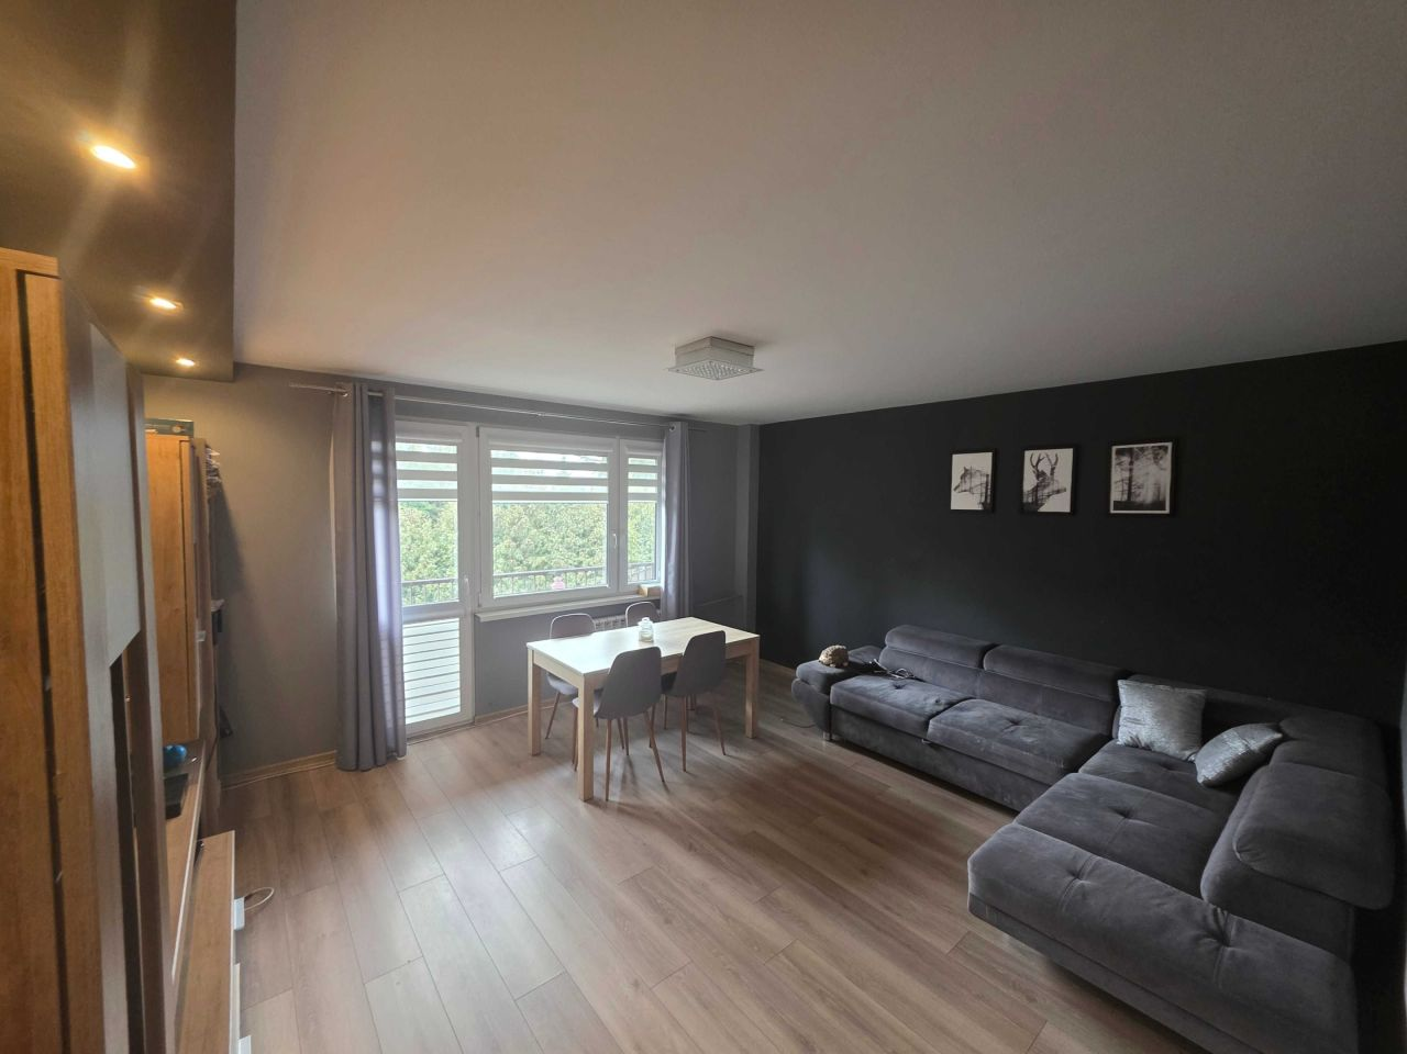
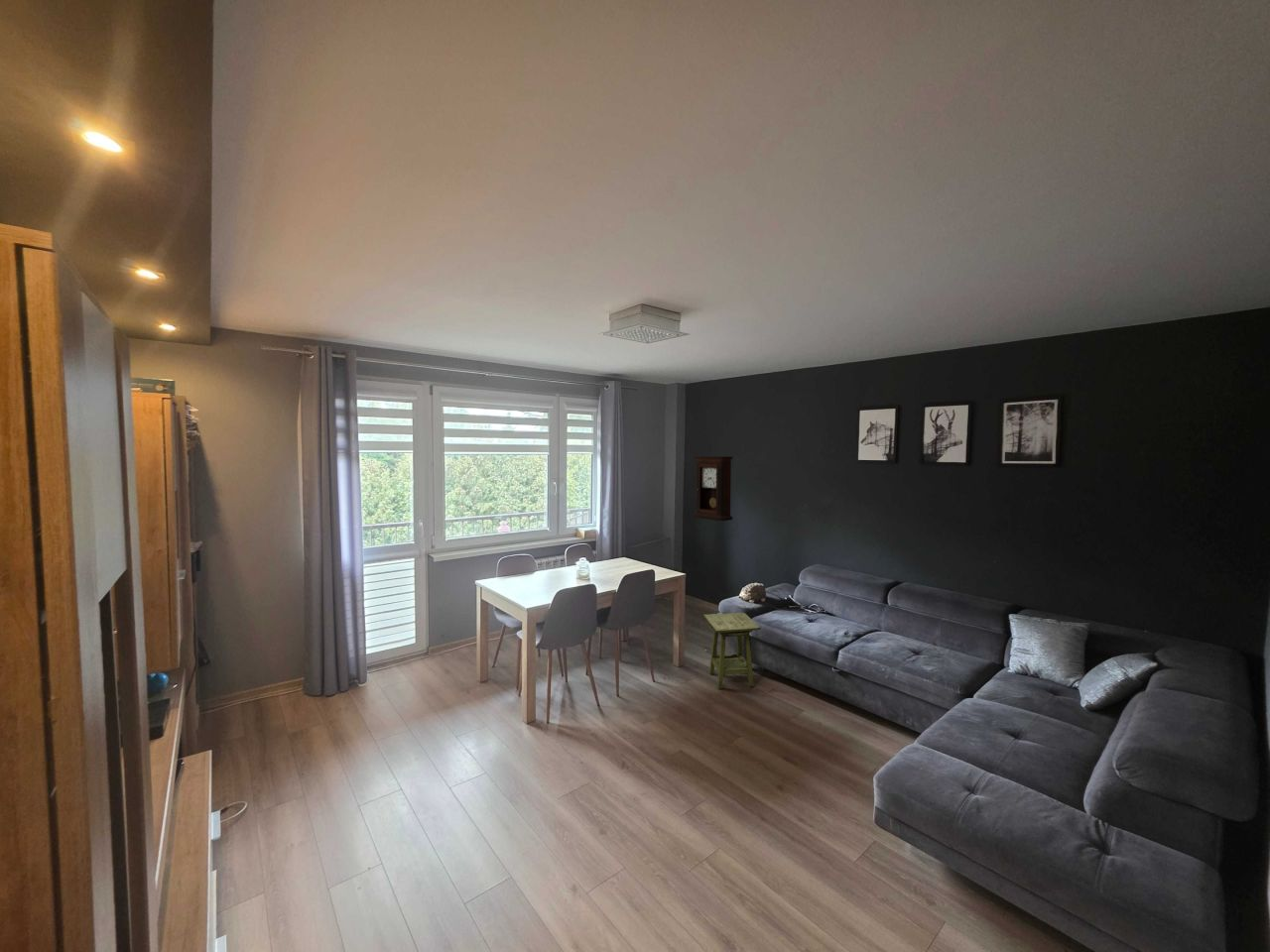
+ side table [702,612,762,690]
+ pendulum clock [692,455,734,522]
